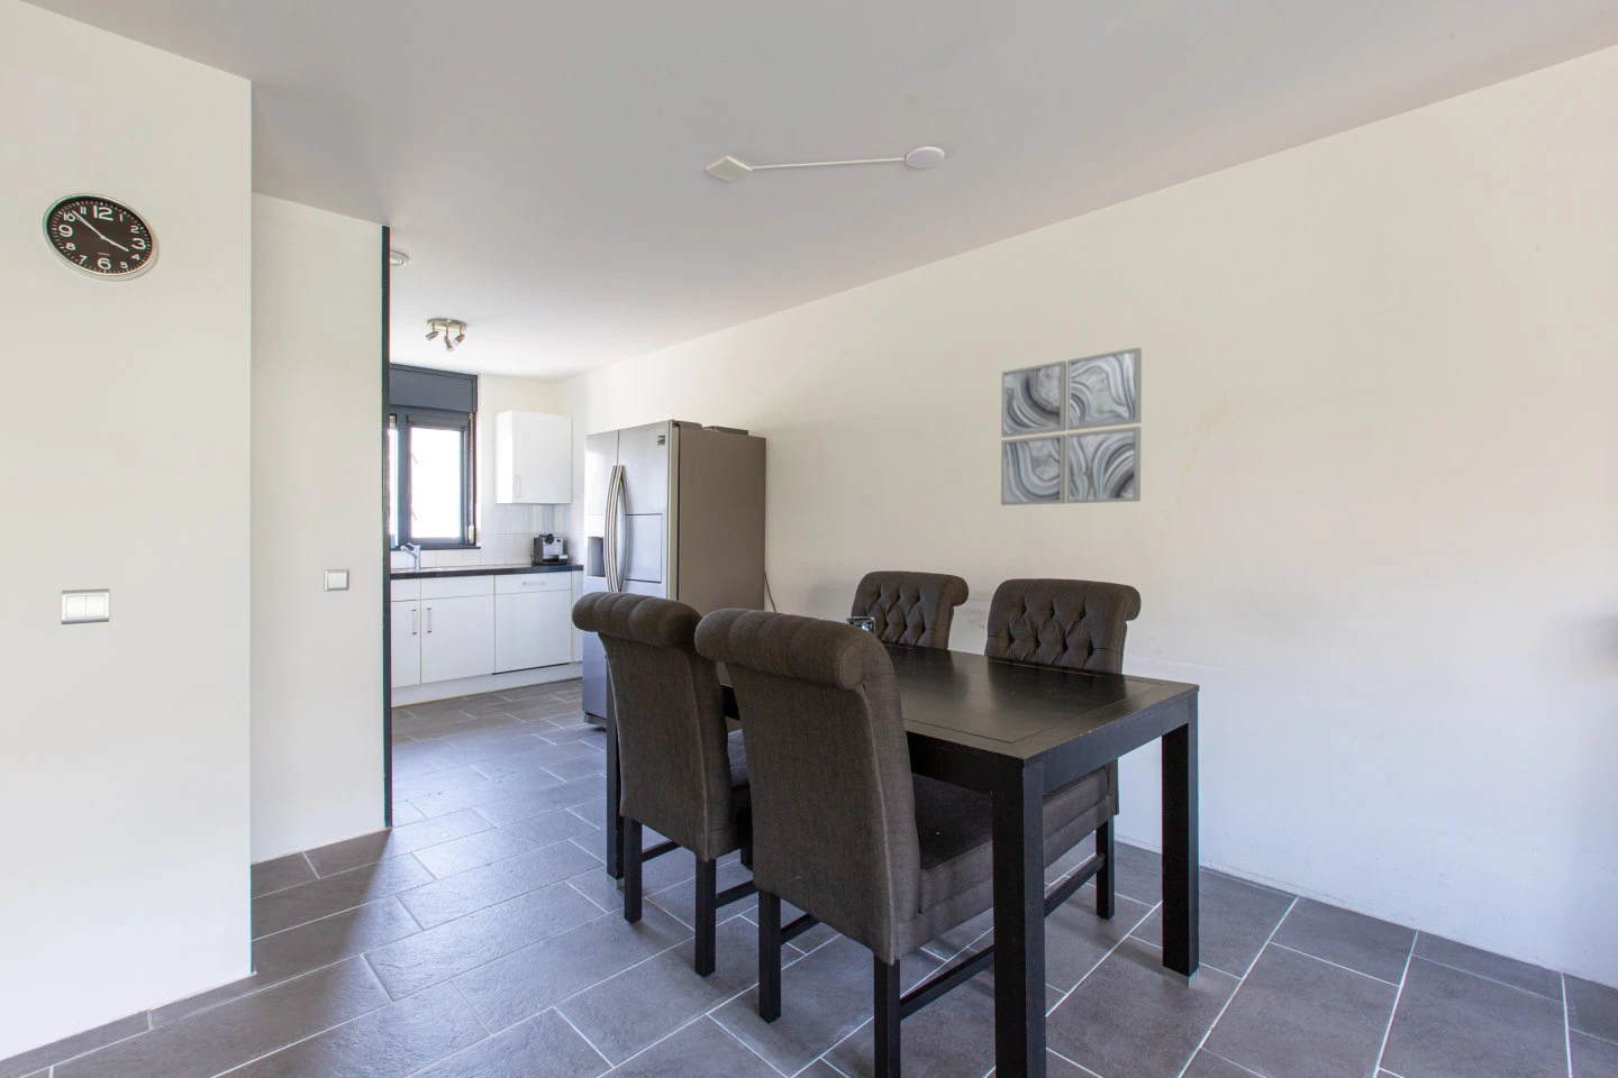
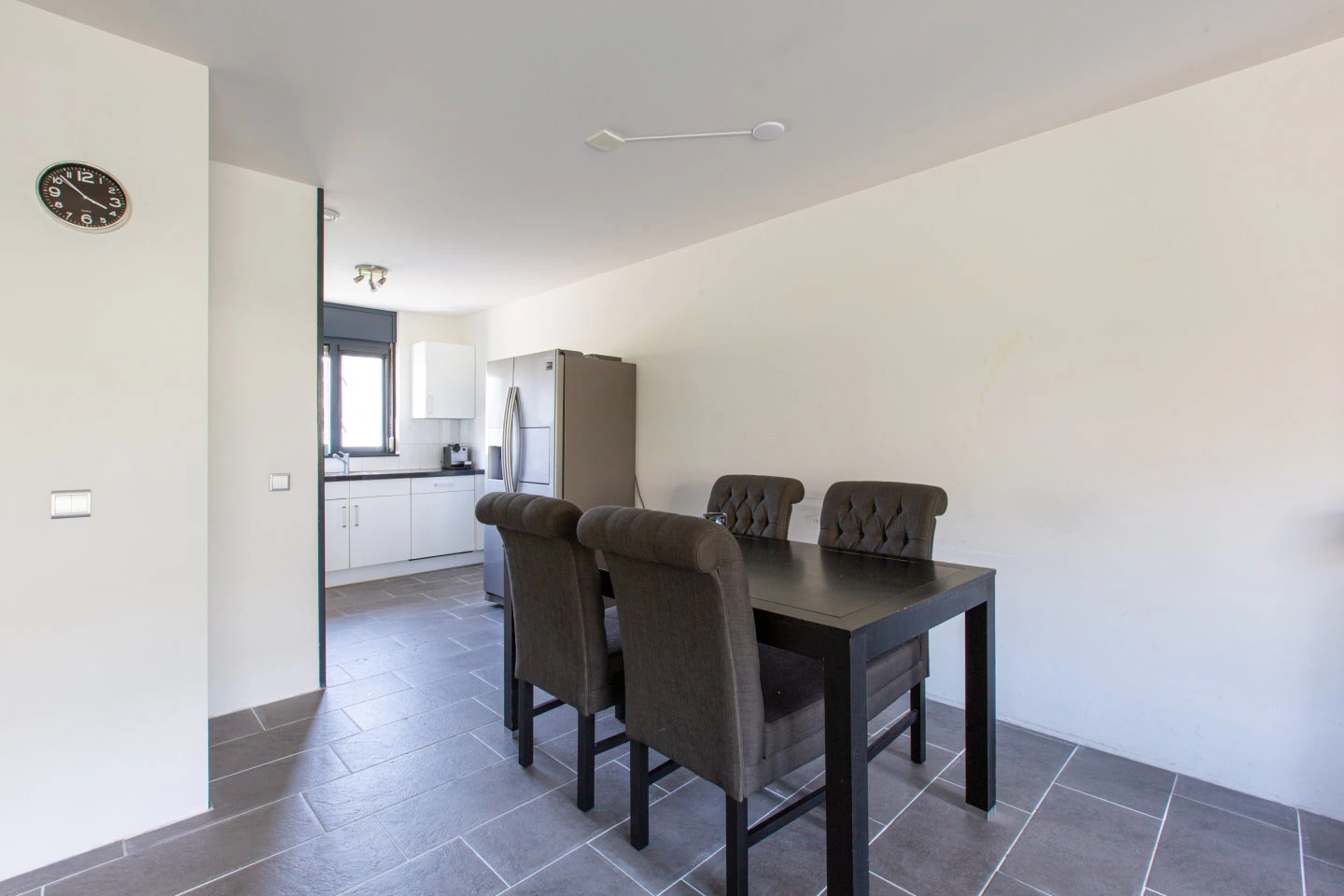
- wall art [1000,345,1142,507]
